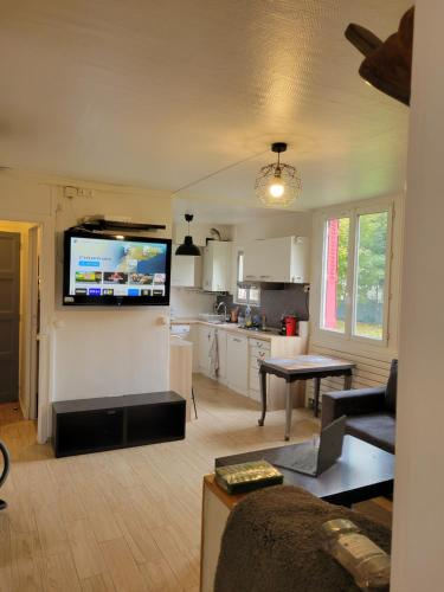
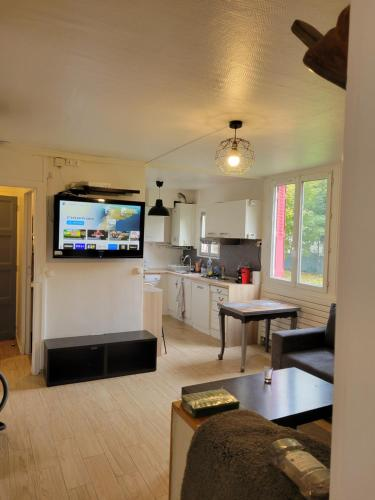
- laptop [272,413,348,478]
